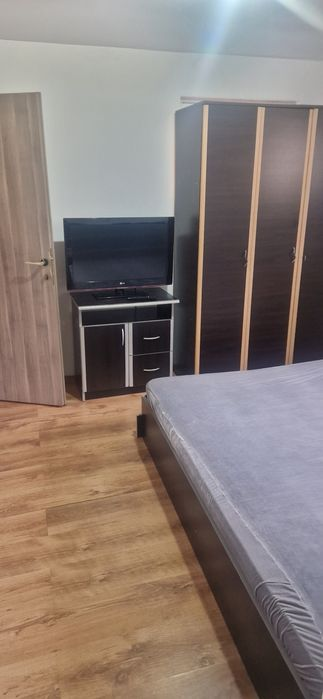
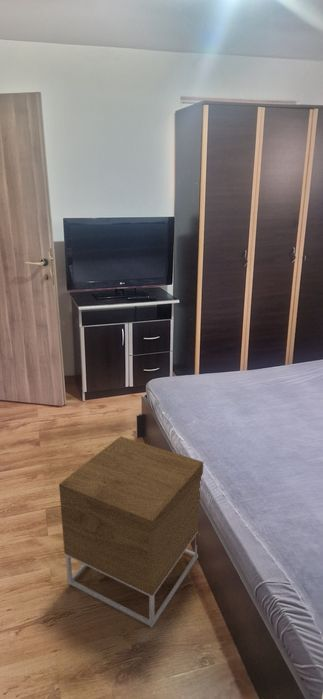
+ nightstand [58,435,204,629]
